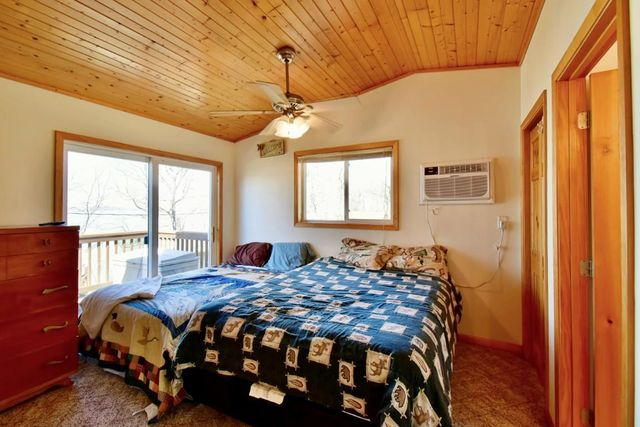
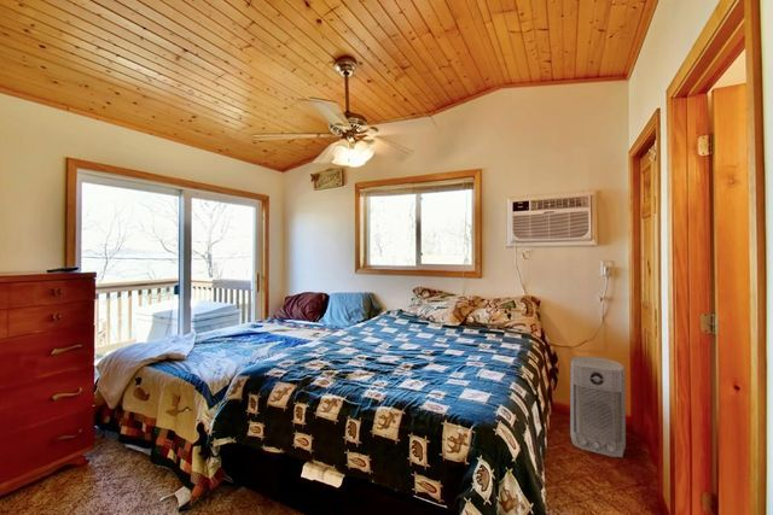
+ air purifier [569,356,627,458]
